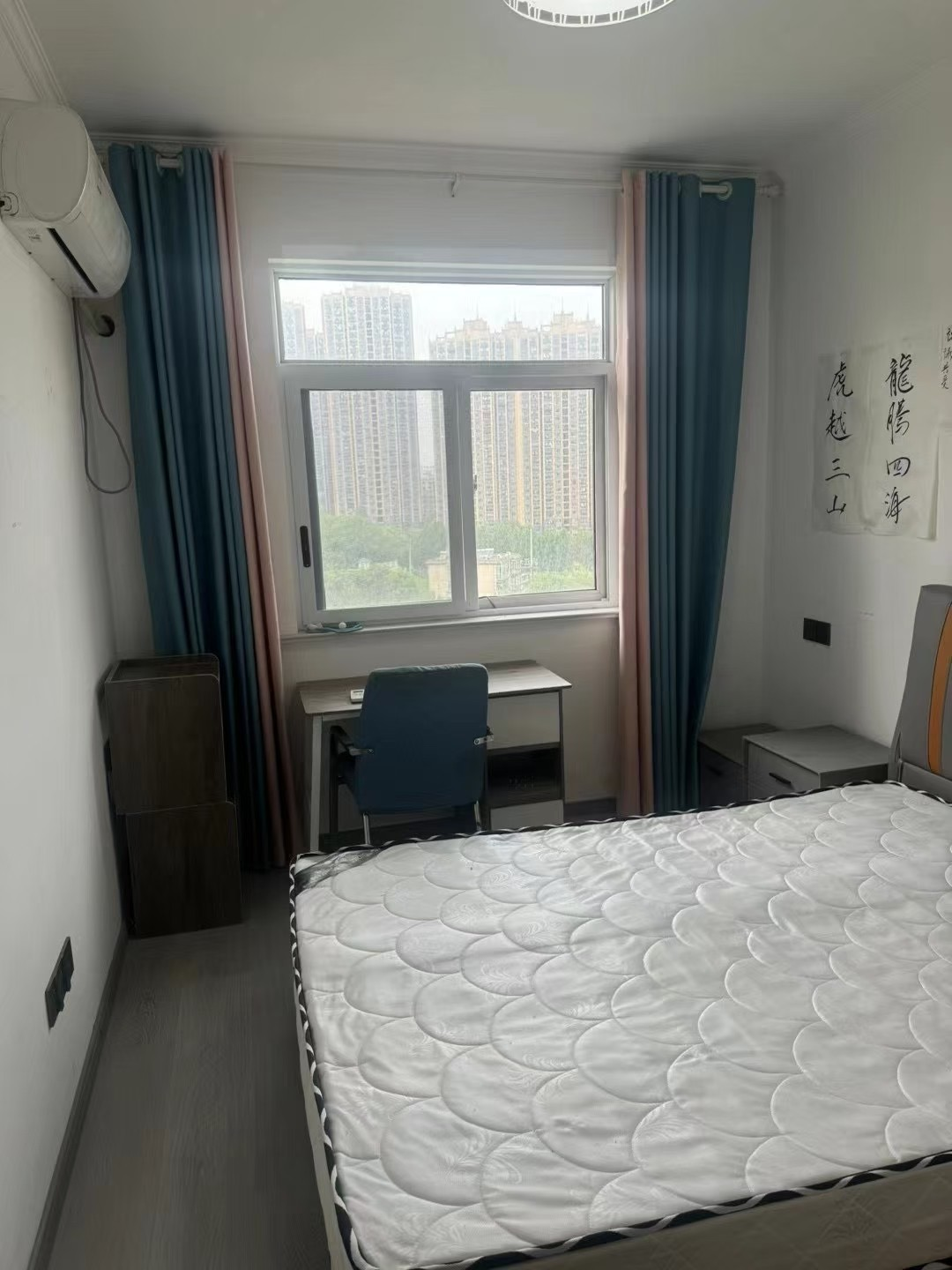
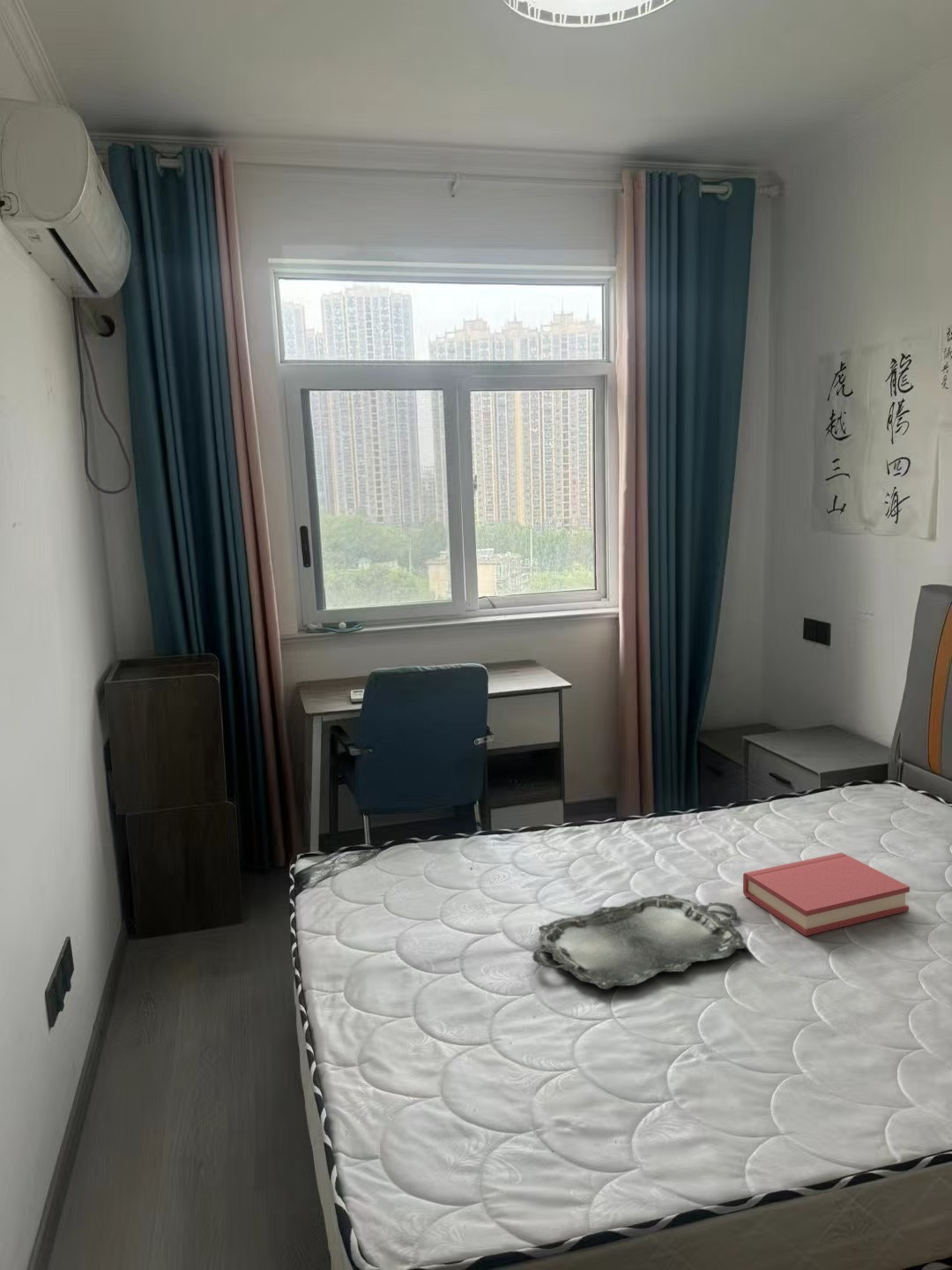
+ hardback book [742,852,911,937]
+ serving tray [532,893,747,990]
